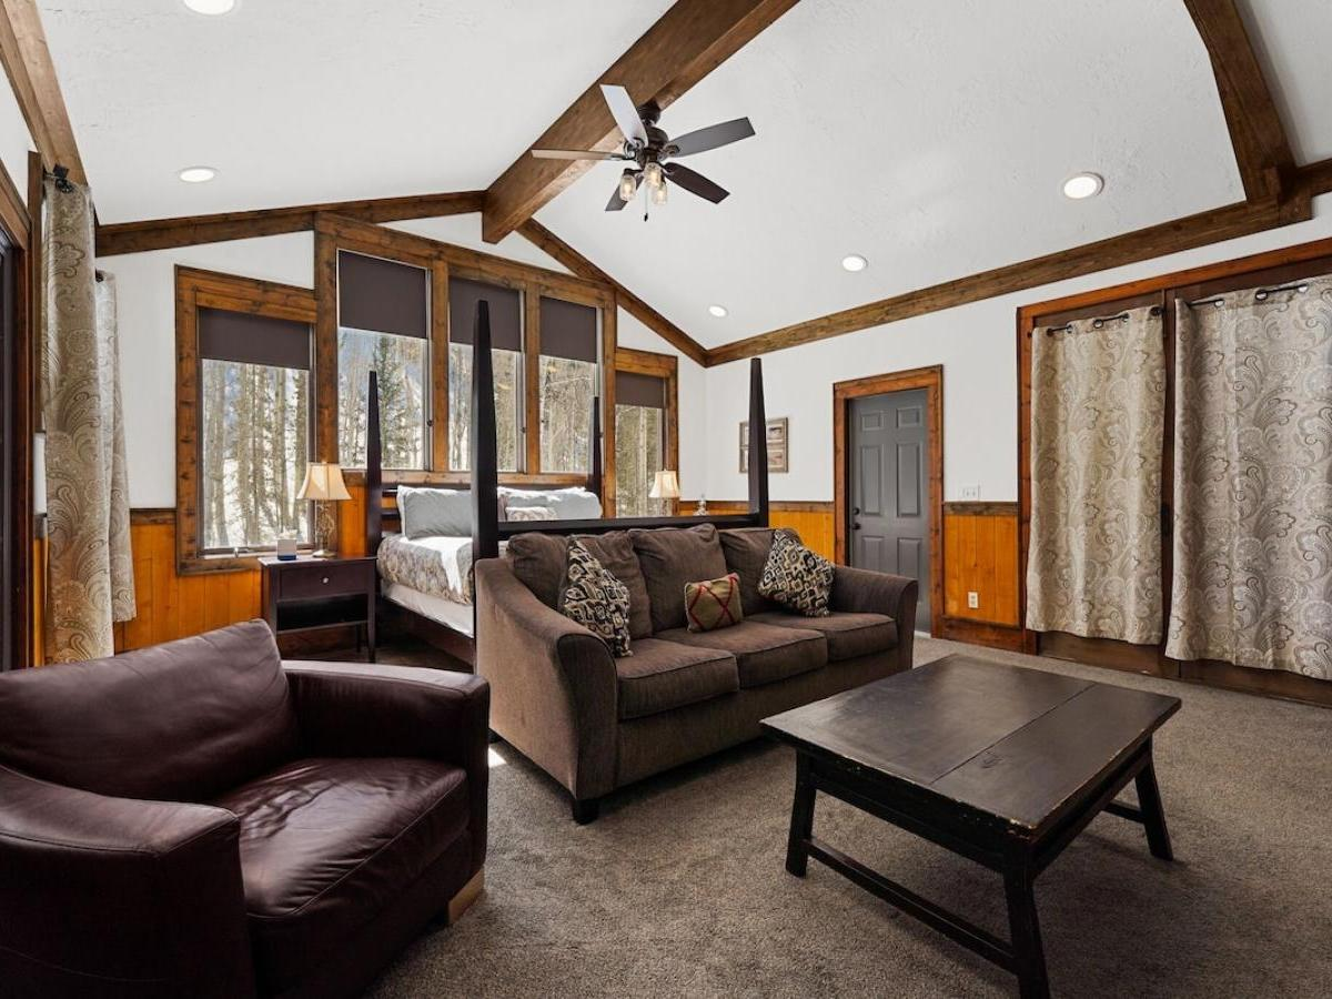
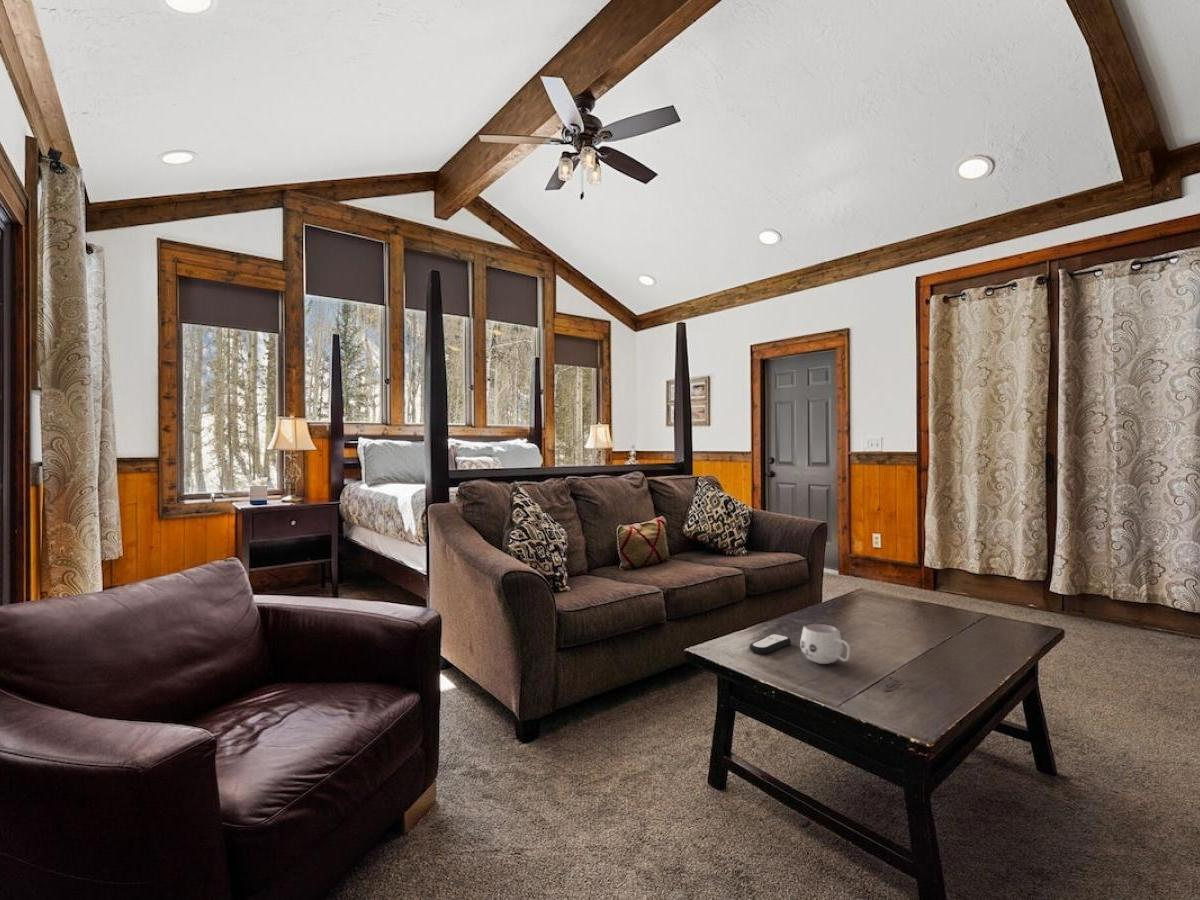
+ mug [799,622,852,665]
+ remote control [748,633,792,655]
